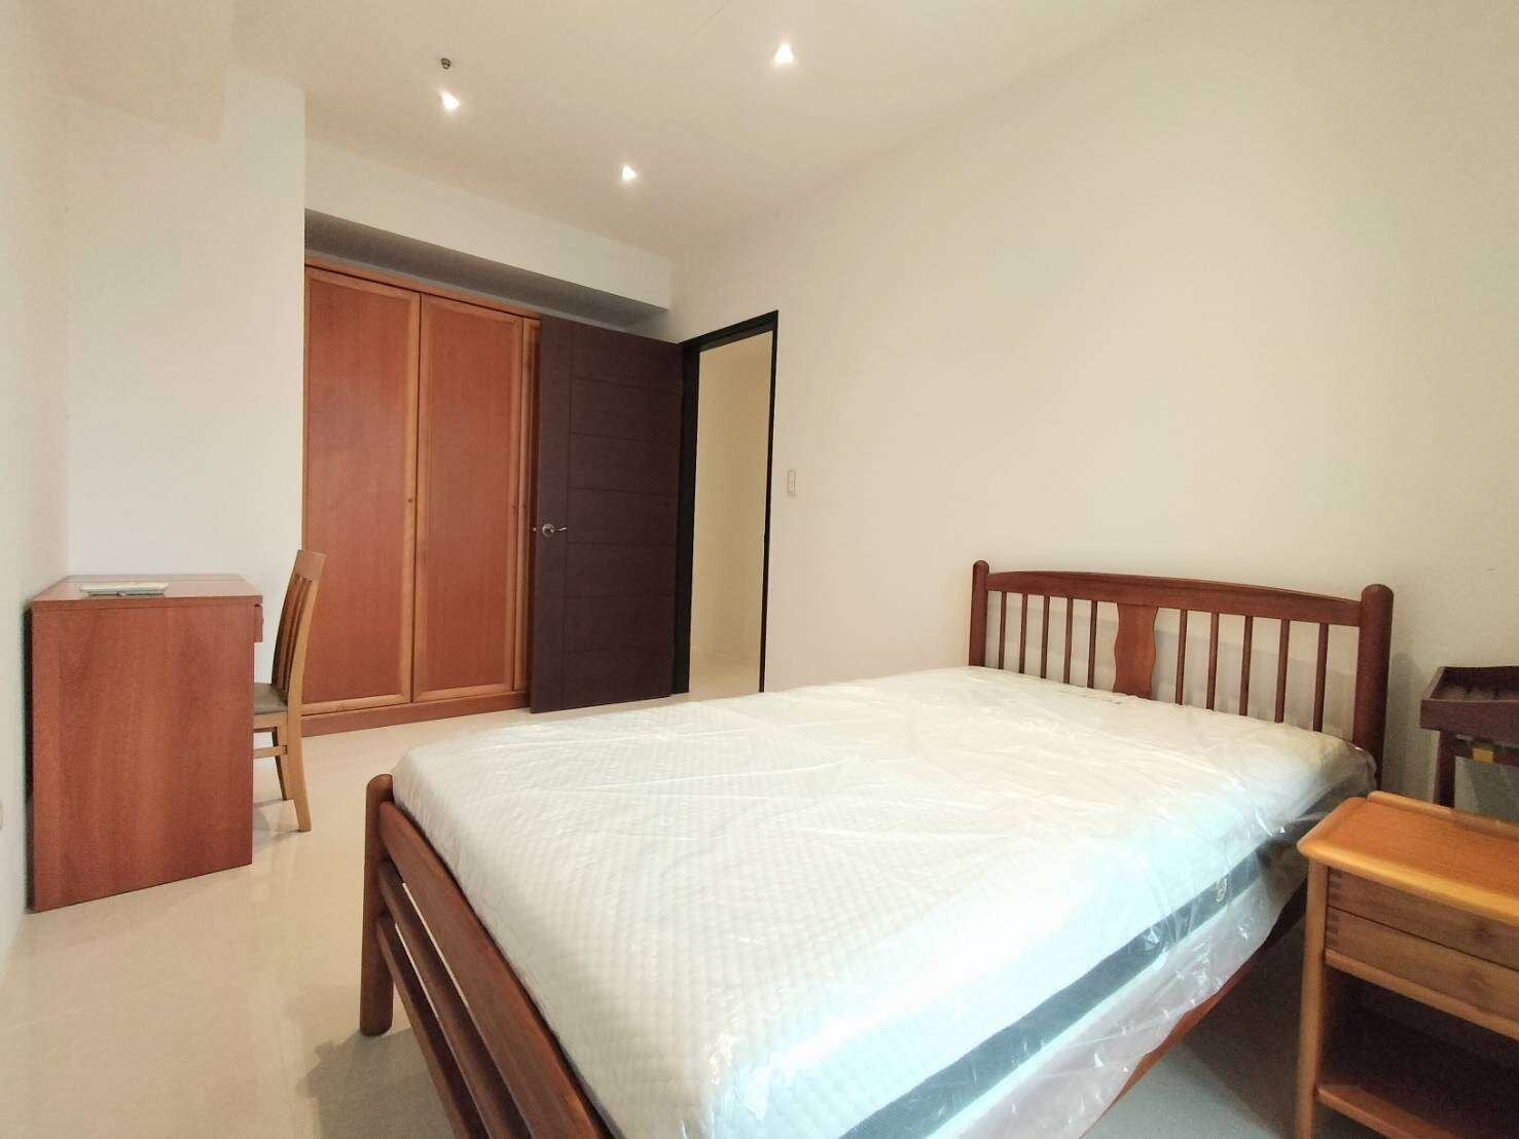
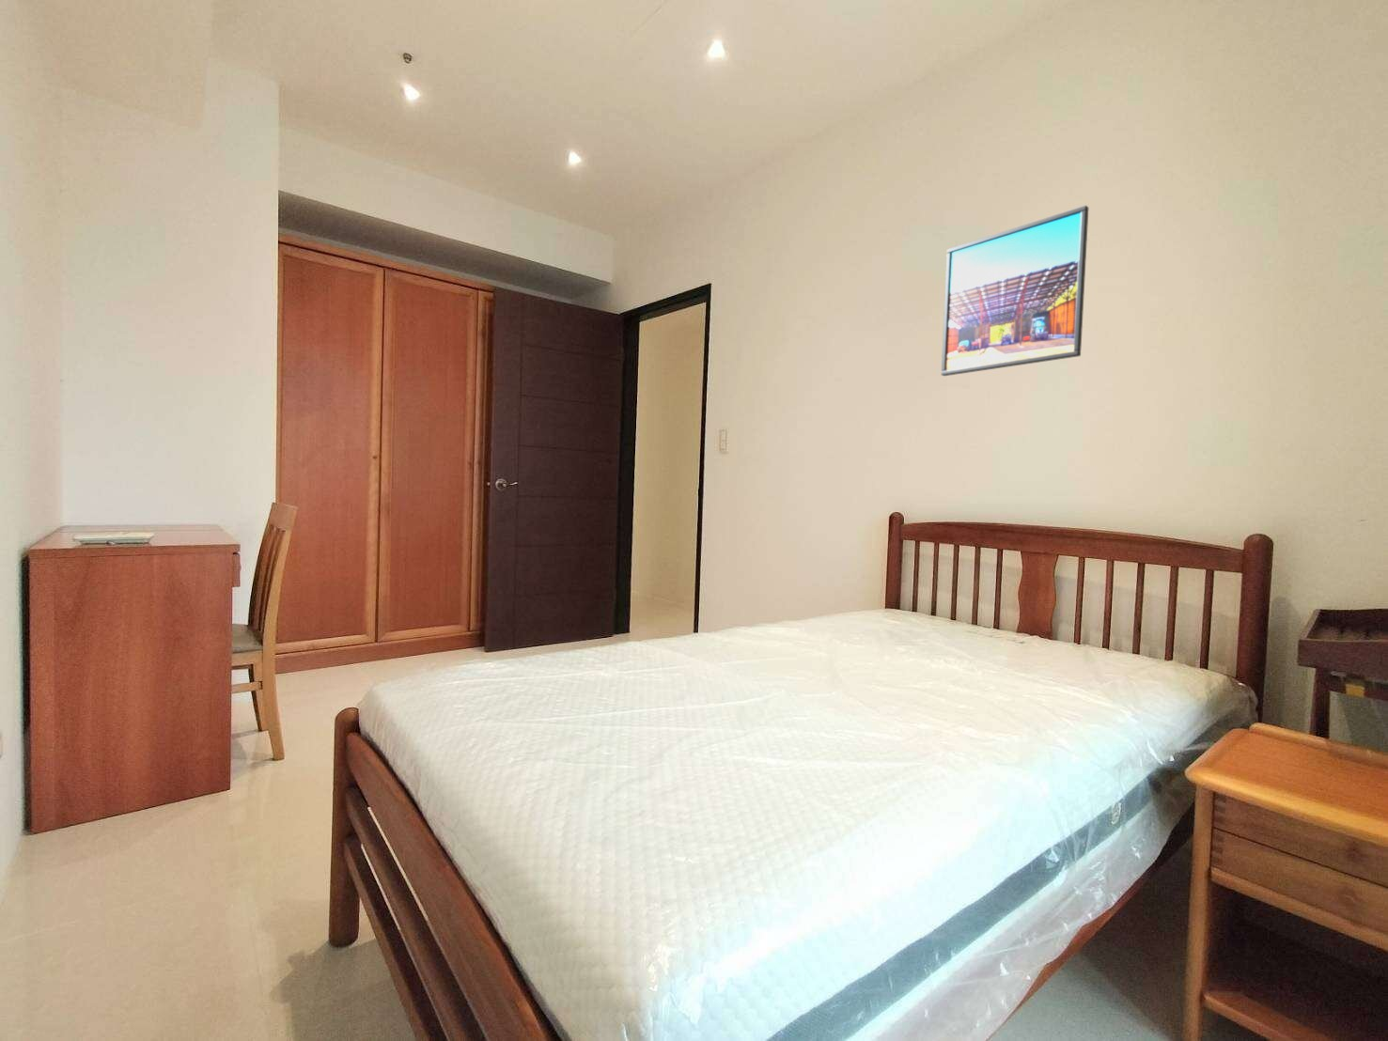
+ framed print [941,204,1089,377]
